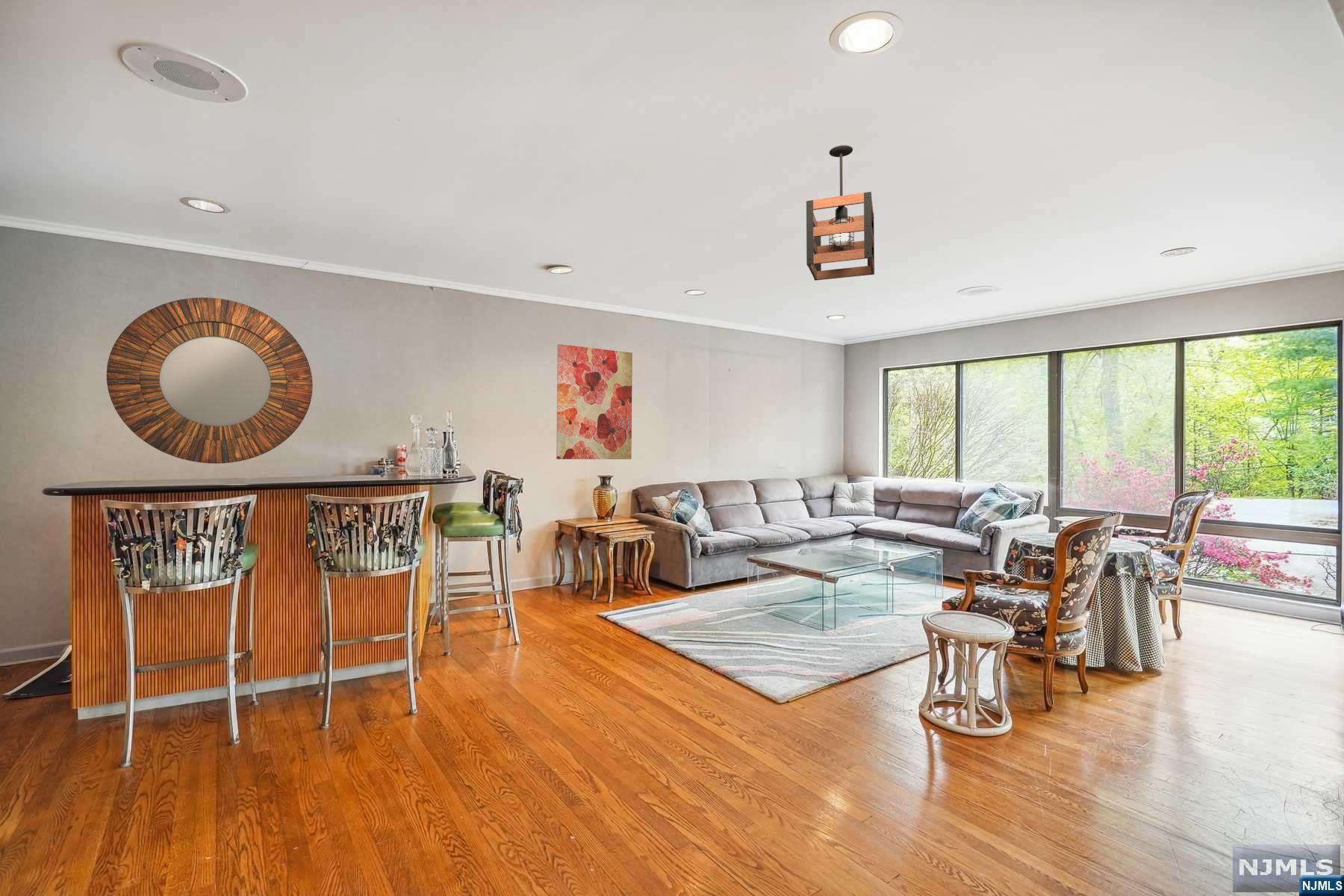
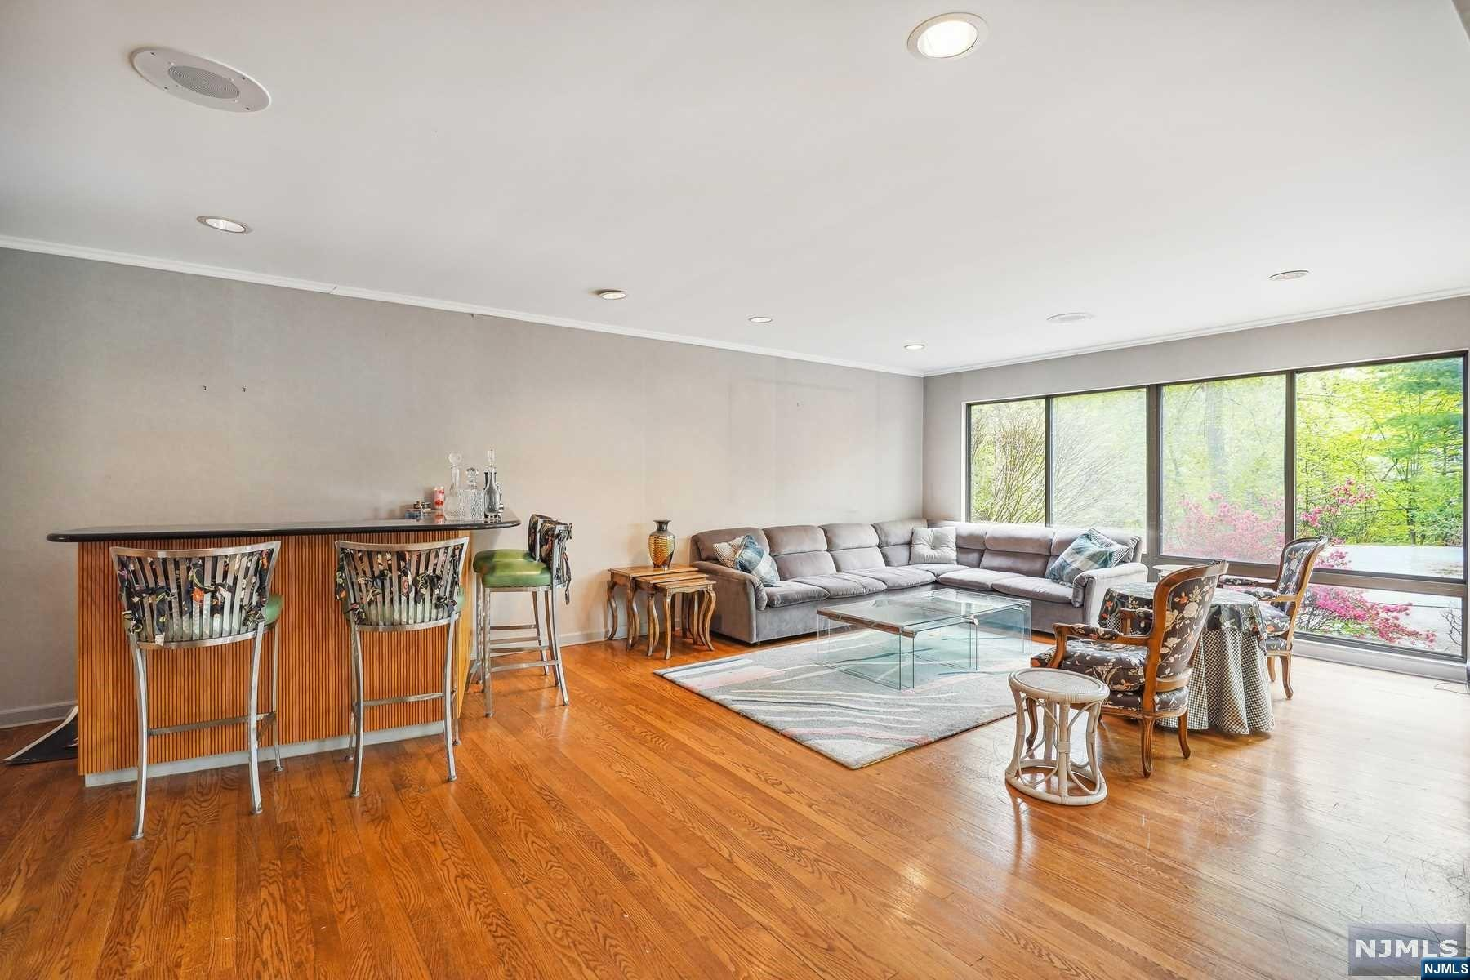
- pendant light [806,145,875,281]
- wall art [556,343,633,460]
- home mirror [106,297,314,464]
